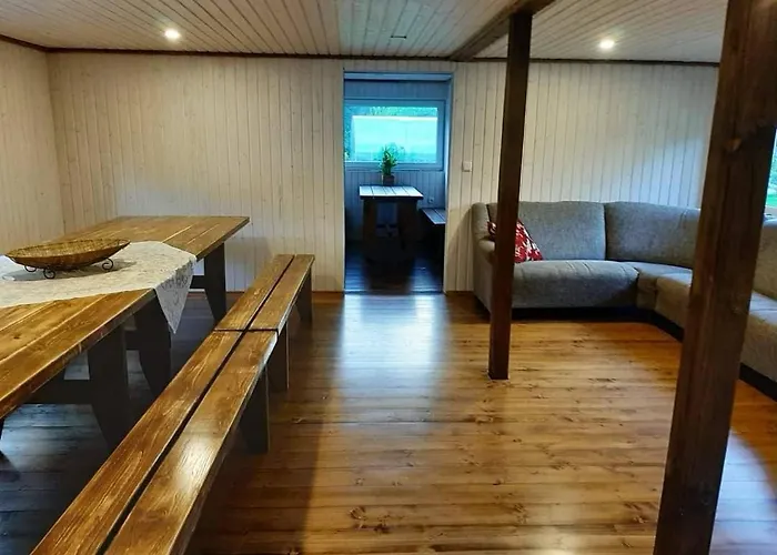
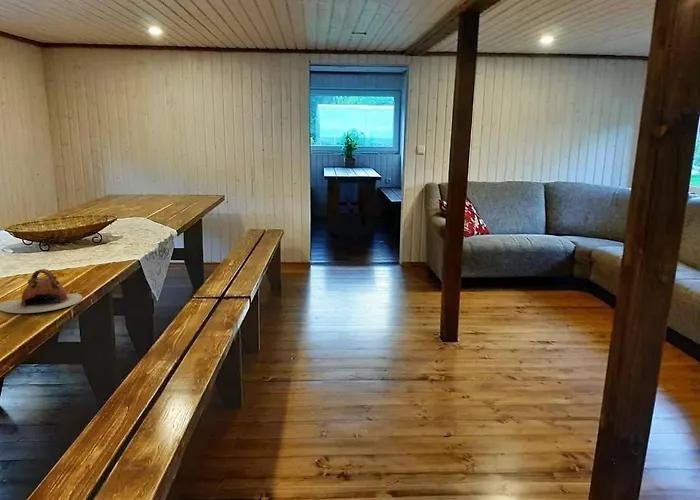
+ teapot [0,268,83,314]
